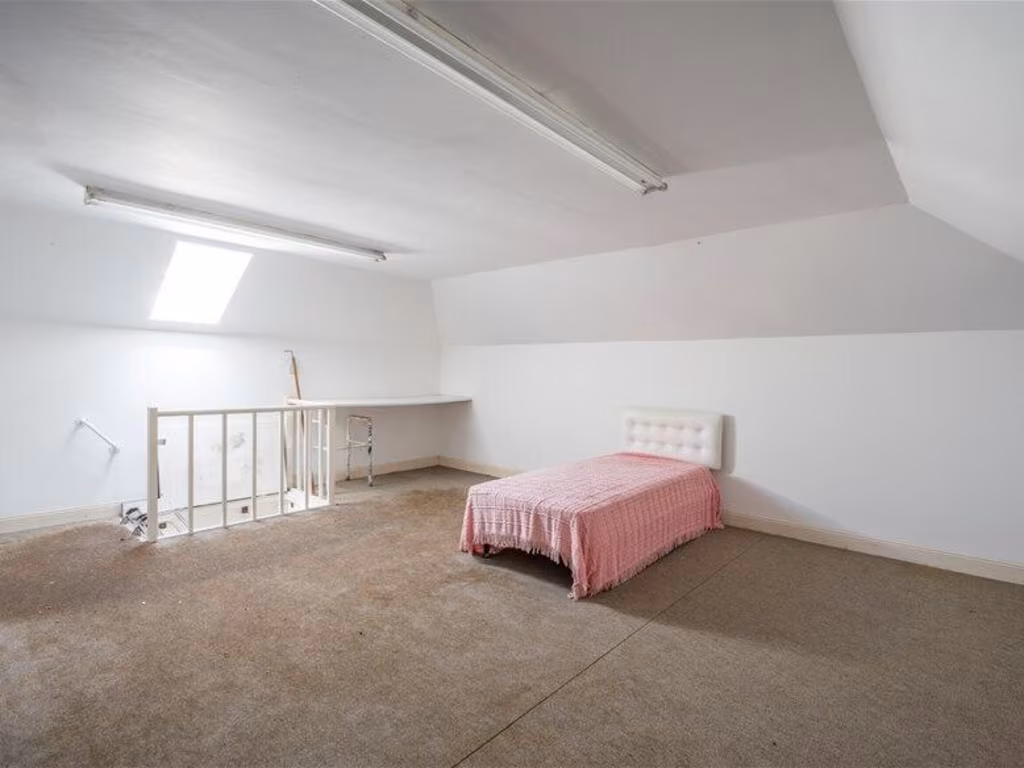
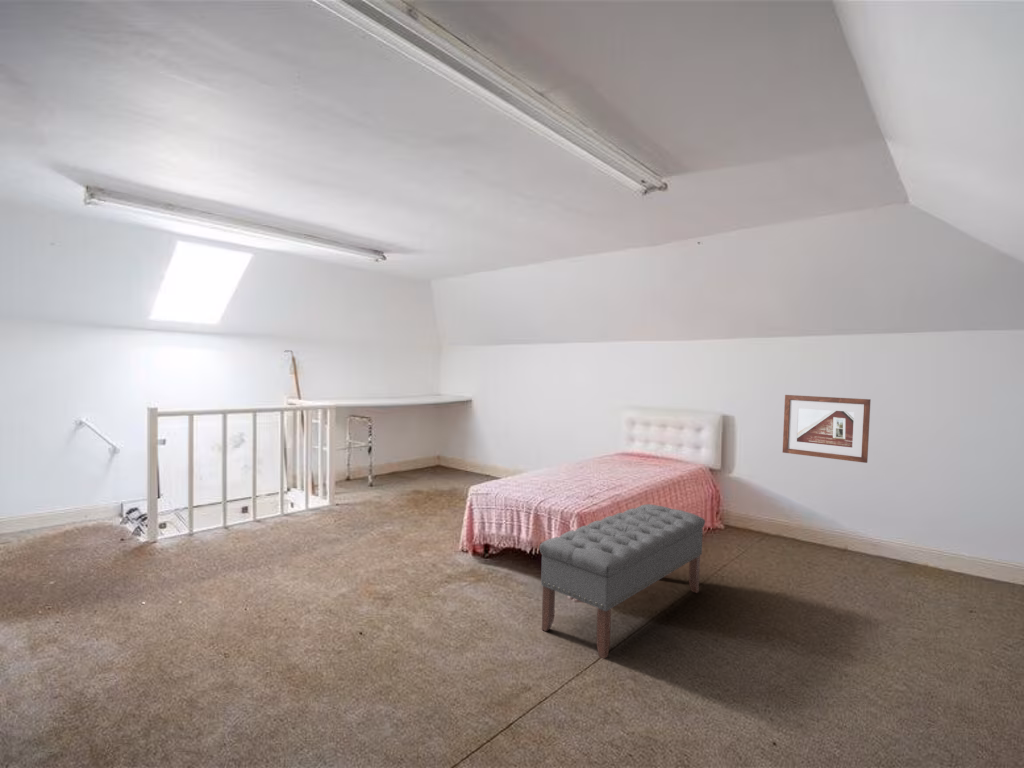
+ picture frame [782,394,872,464]
+ bench [538,503,706,660]
